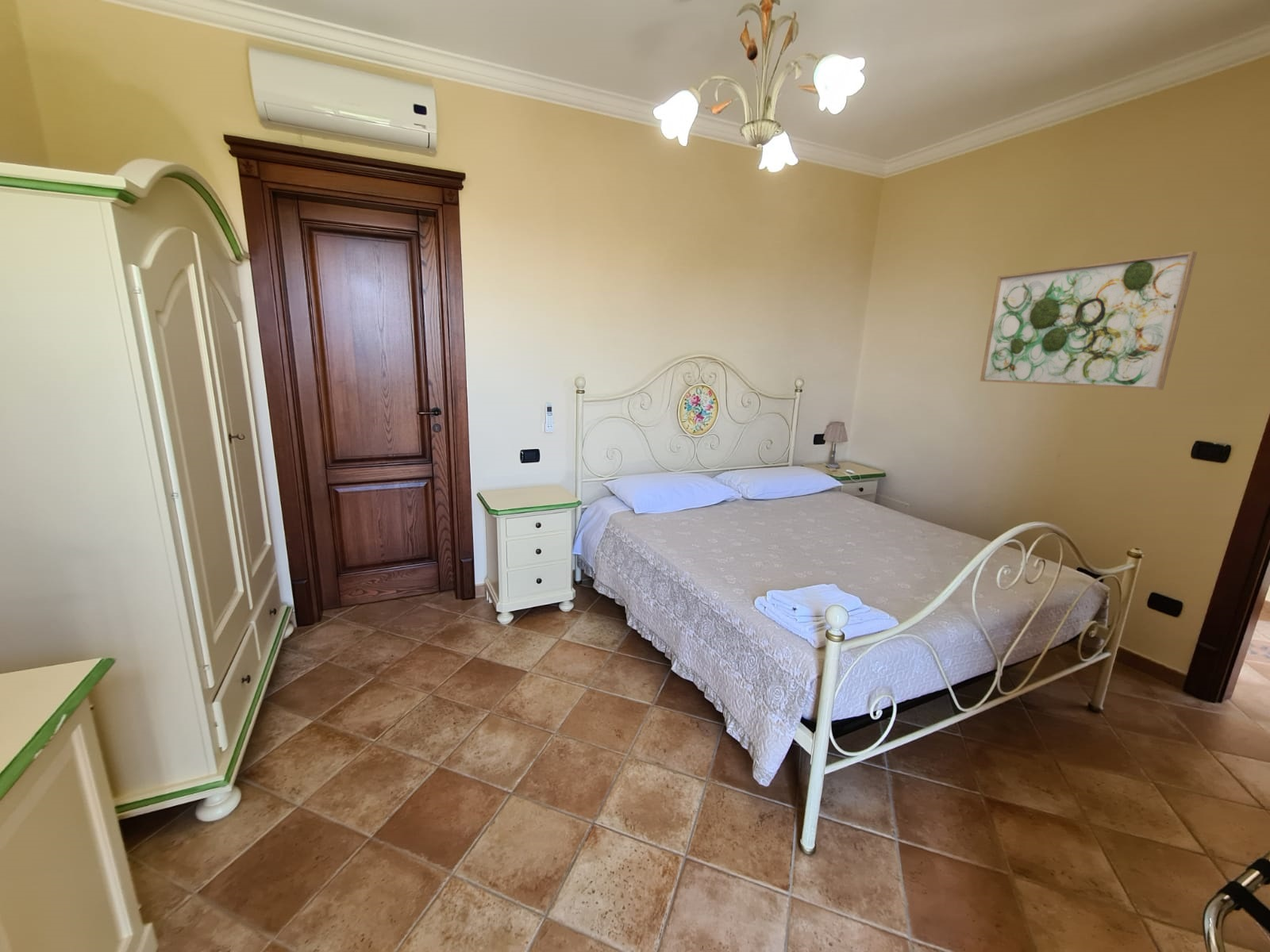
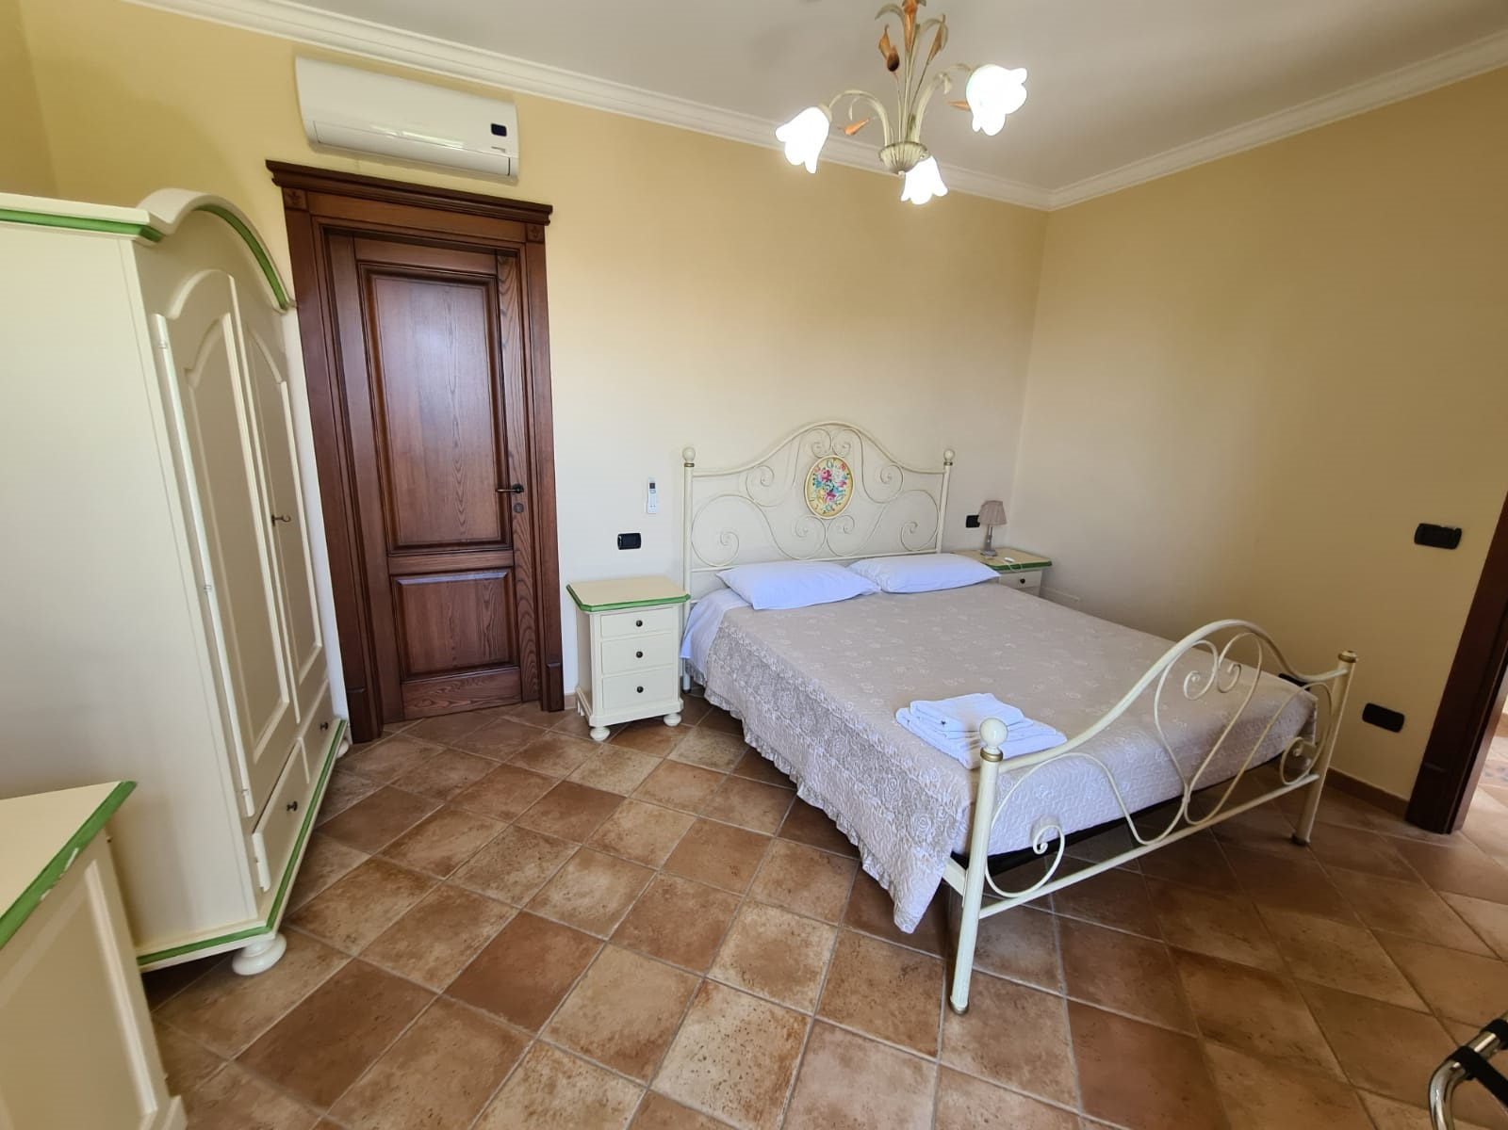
- wall art [979,251,1198,390]
